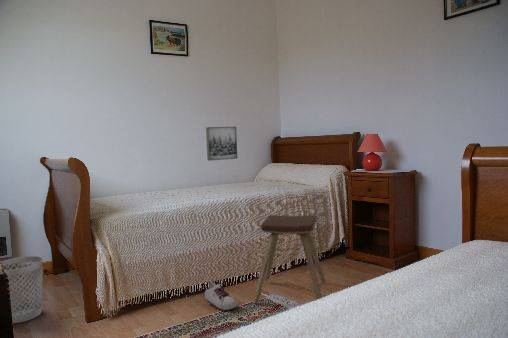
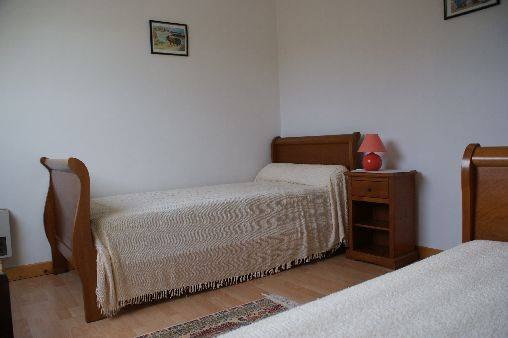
- music stool [252,214,326,305]
- wall art [205,126,238,162]
- wastebasket [0,255,44,324]
- shoe [204,281,239,312]
